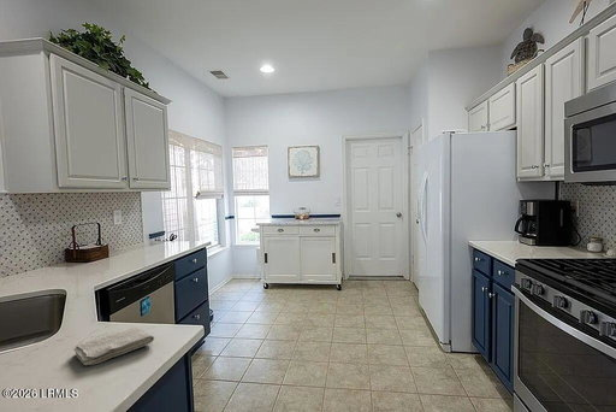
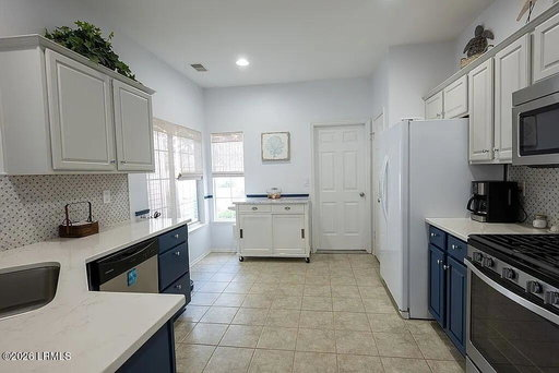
- washcloth [72,326,155,366]
